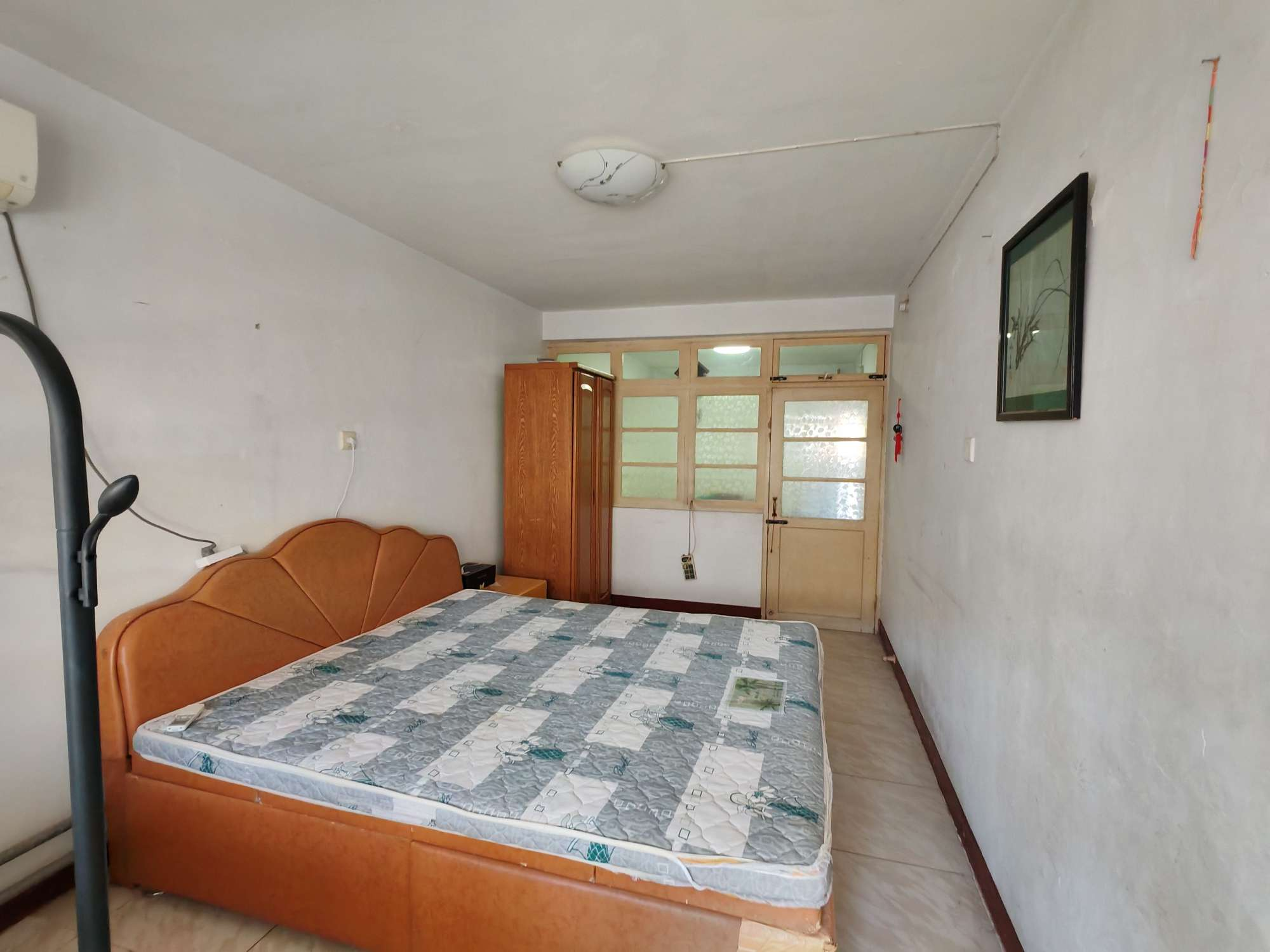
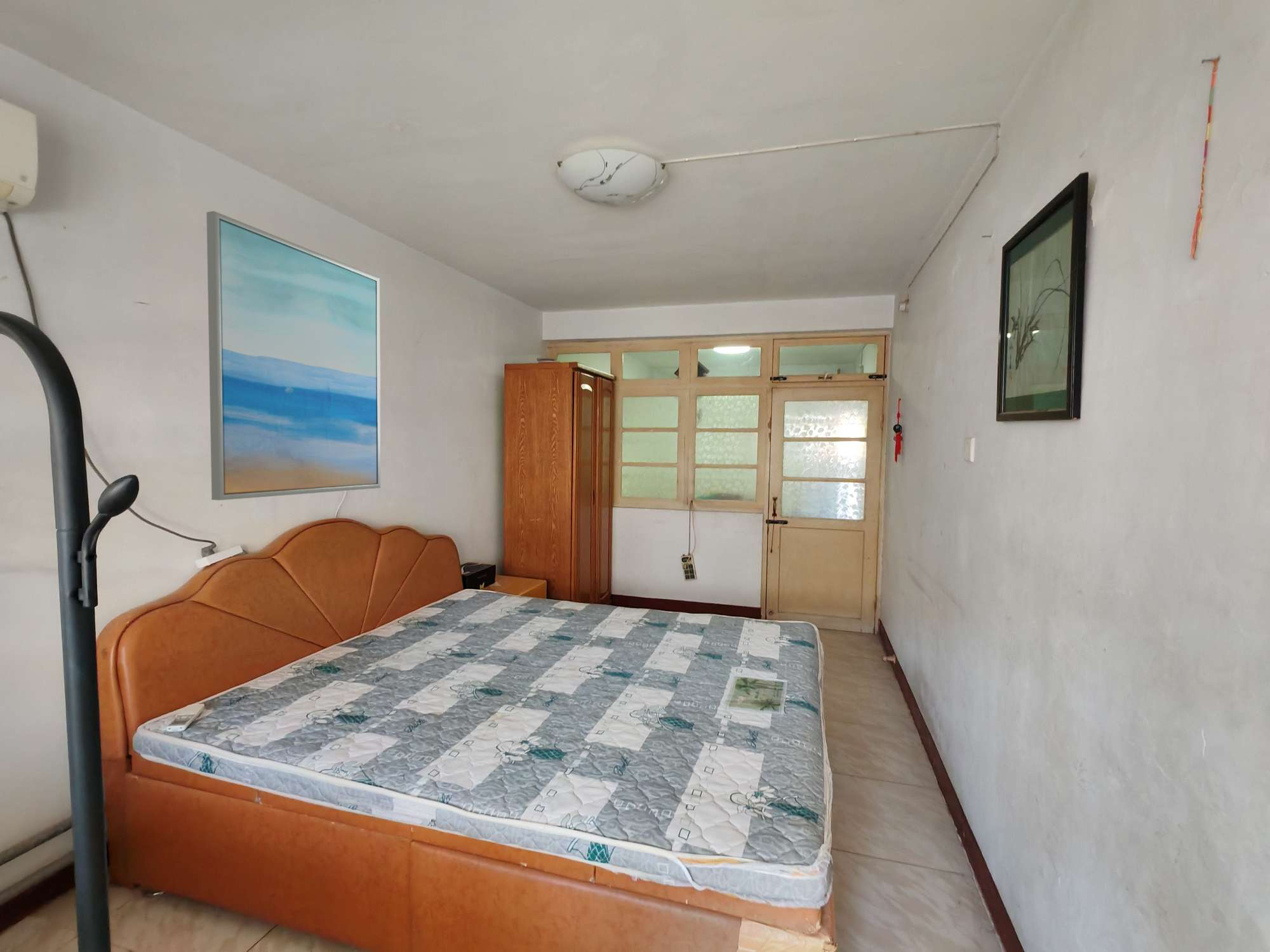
+ wall art [206,211,381,501]
